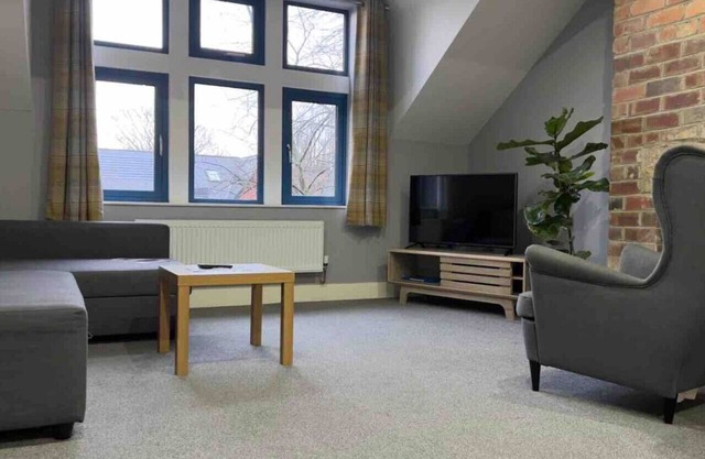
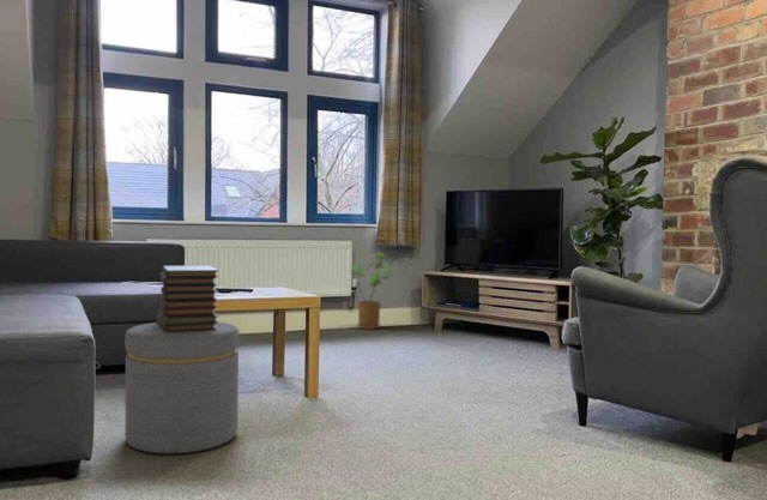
+ ottoman [123,321,241,454]
+ book stack [156,265,219,332]
+ house plant [351,252,394,331]
